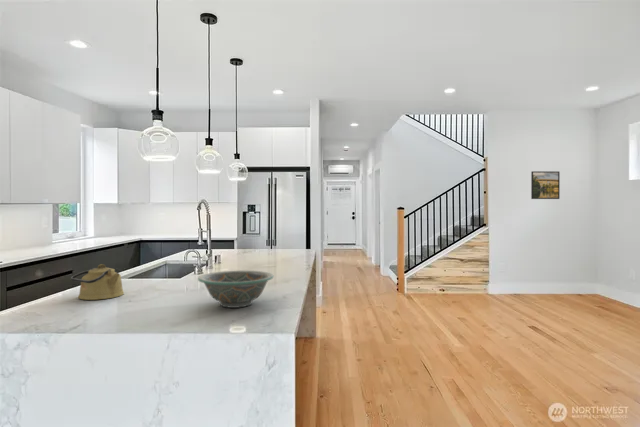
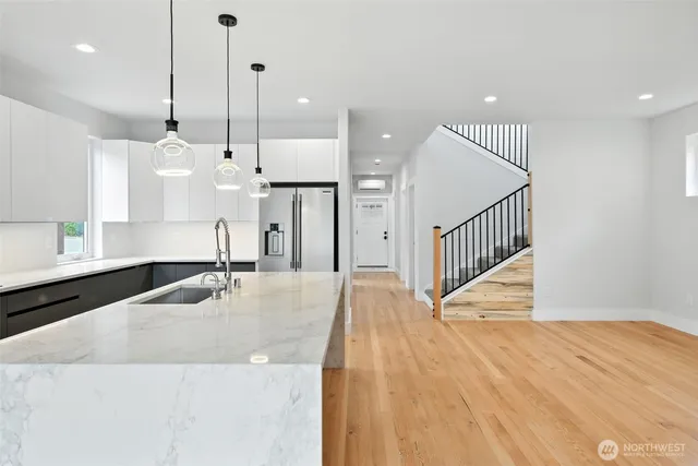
- kettle [70,263,125,301]
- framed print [530,170,561,200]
- decorative bowl [197,270,274,309]
